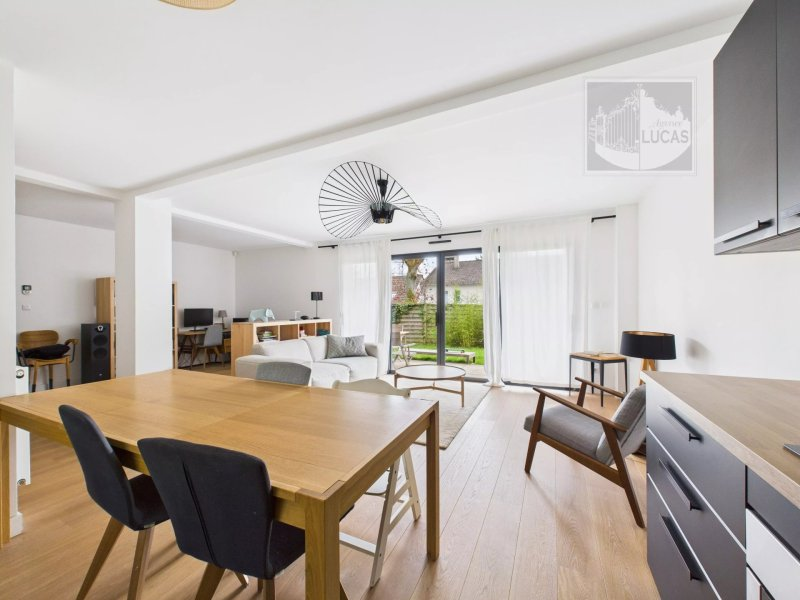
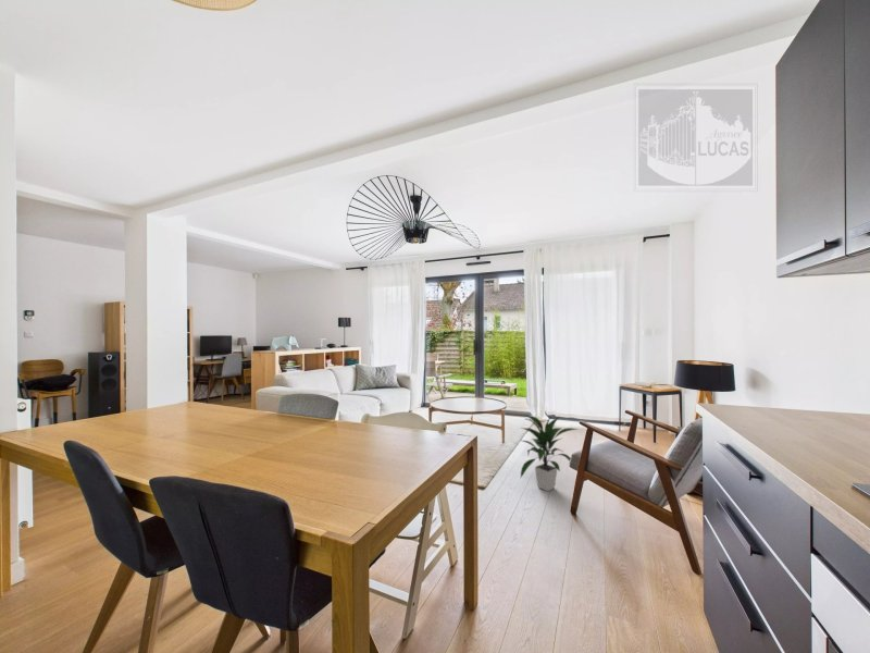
+ indoor plant [520,414,579,492]
